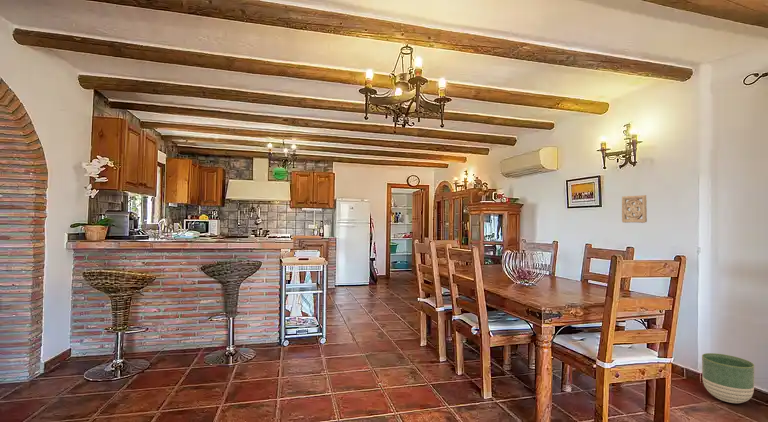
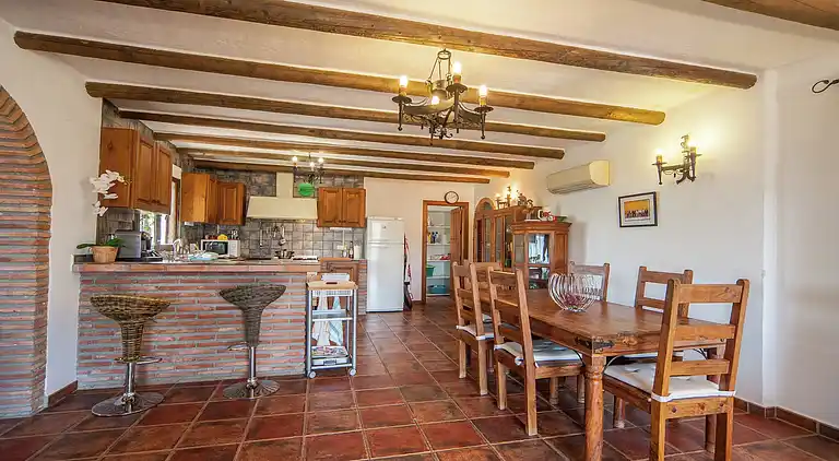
- planter [701,352,755,404]
- wall ornament [621,194,648,224]
